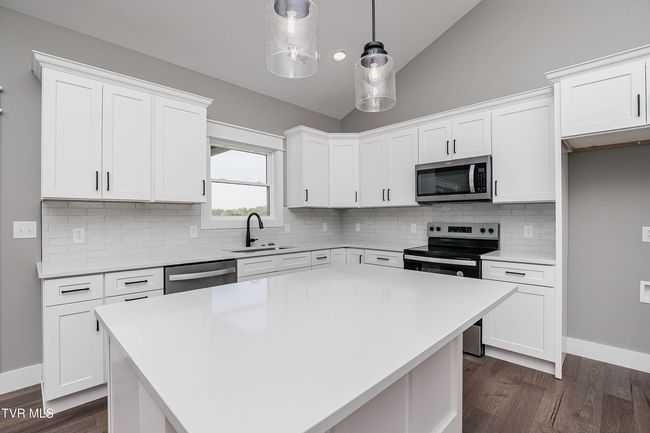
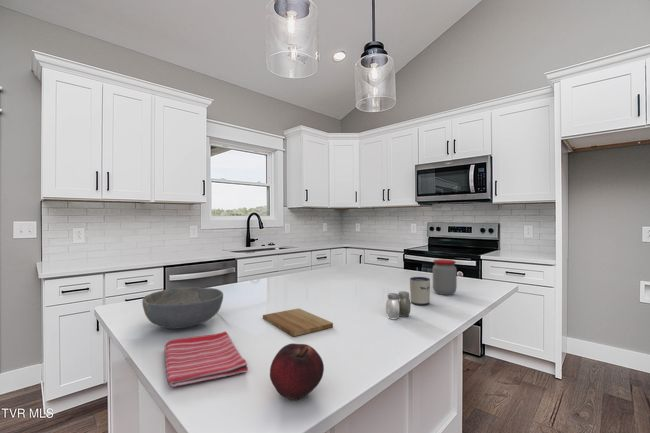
+ fruit [269,342,325,401]
+ bowl [141,286,224,330]
+ salt and pepper shaker [385,290,412,320]
+ dish towel [164,330,249,388]
+ cutting board [262,307,334,337]
+ jar [432,258,458,296]
+ mug [409,276,431,306]
